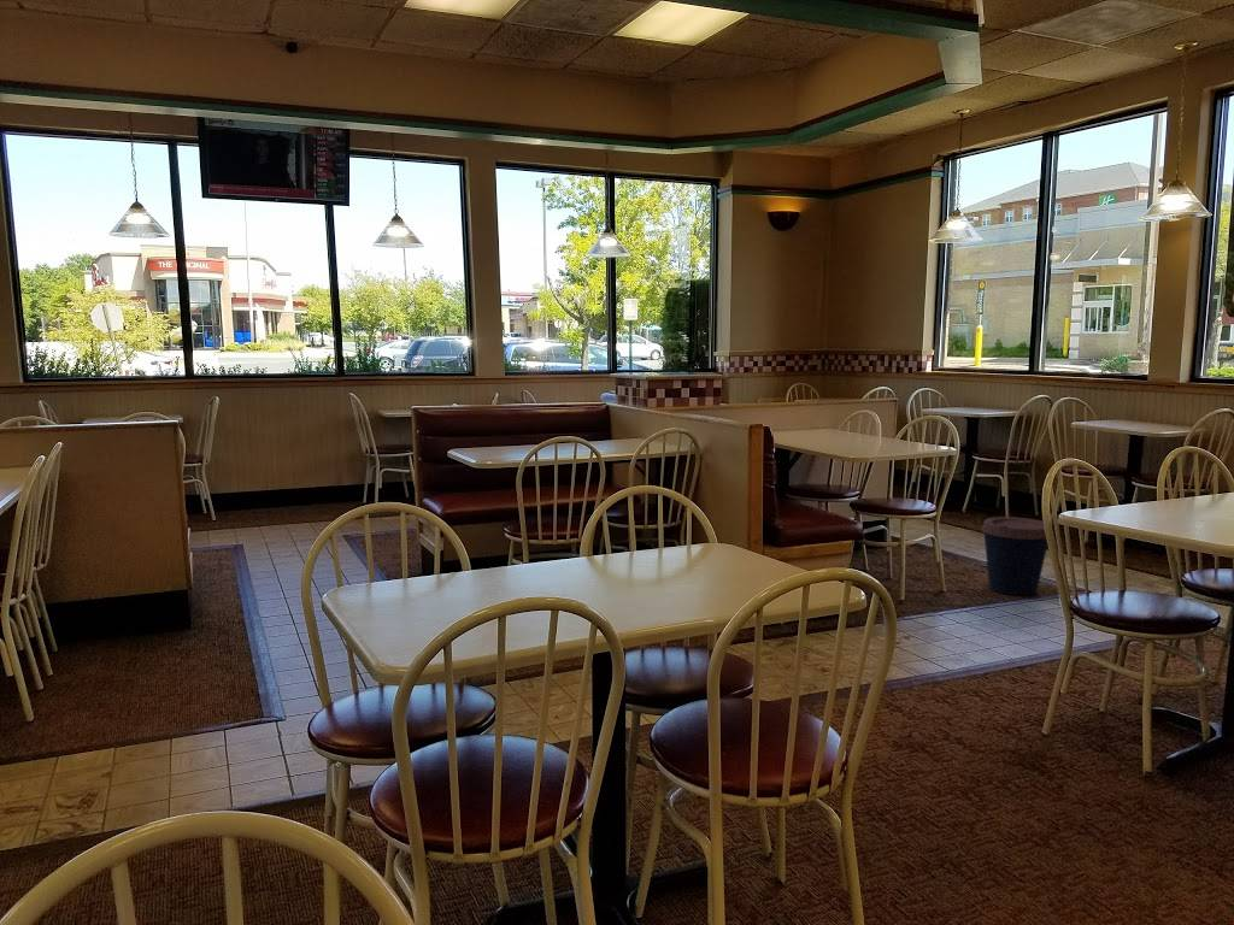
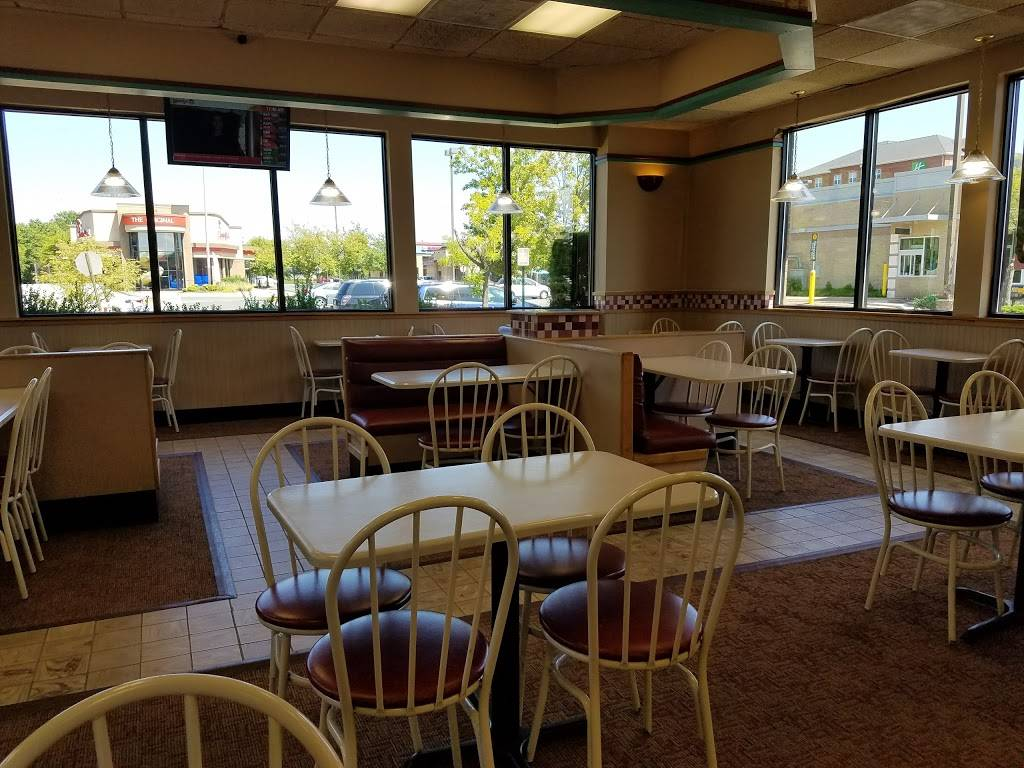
- coffee cup [980,515,1048,596]
